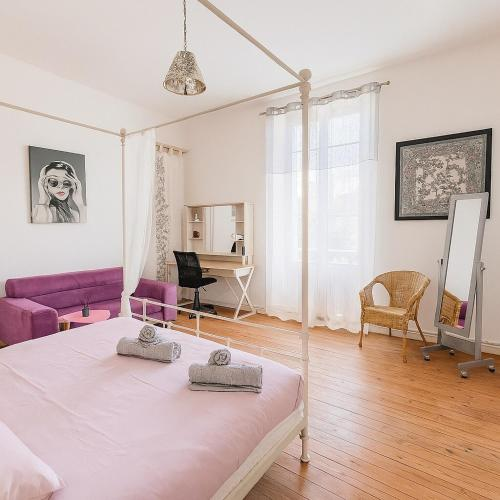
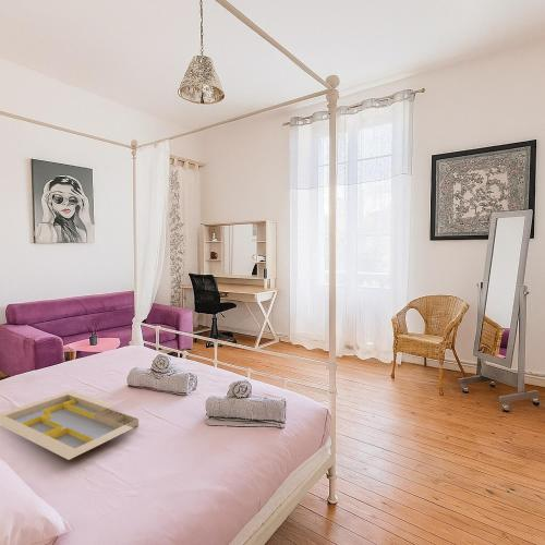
+ serving tray [0,389,140,461]
